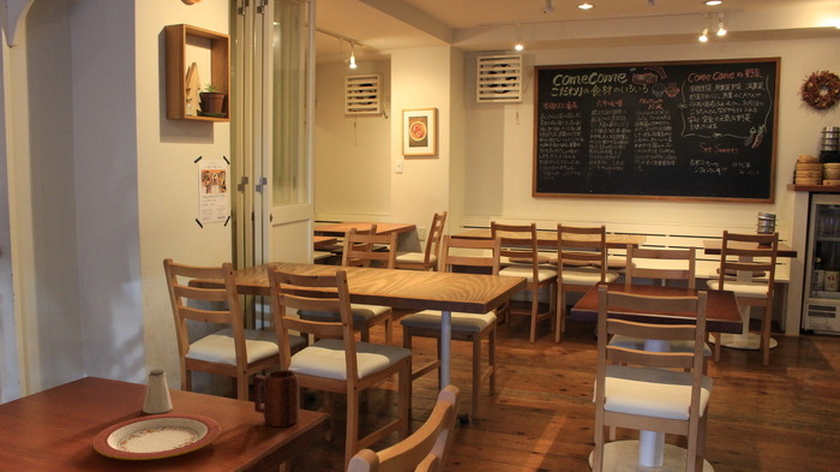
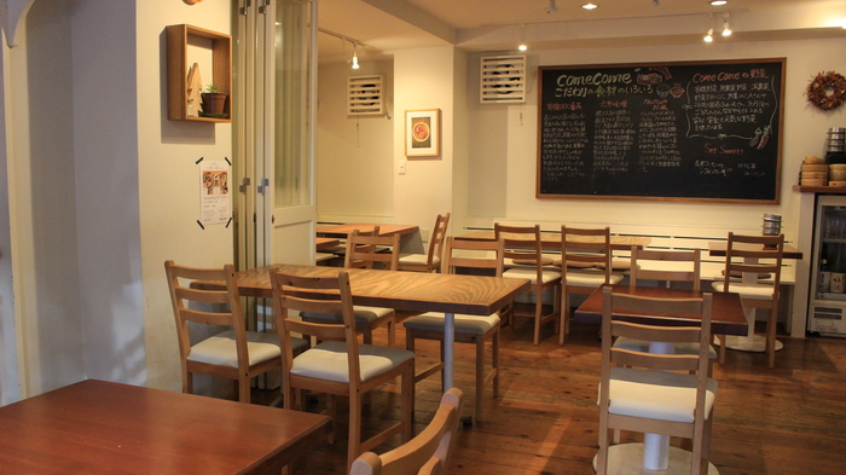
- saltshaker [142,369,174,414]
- plate [91,412,222,461]
- mug [253,369,300,428]
